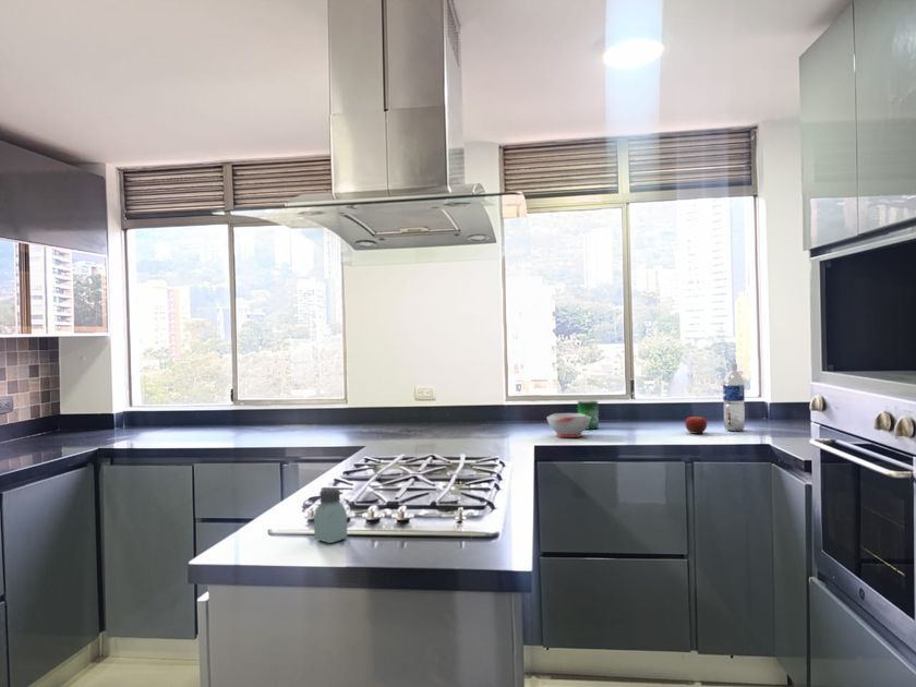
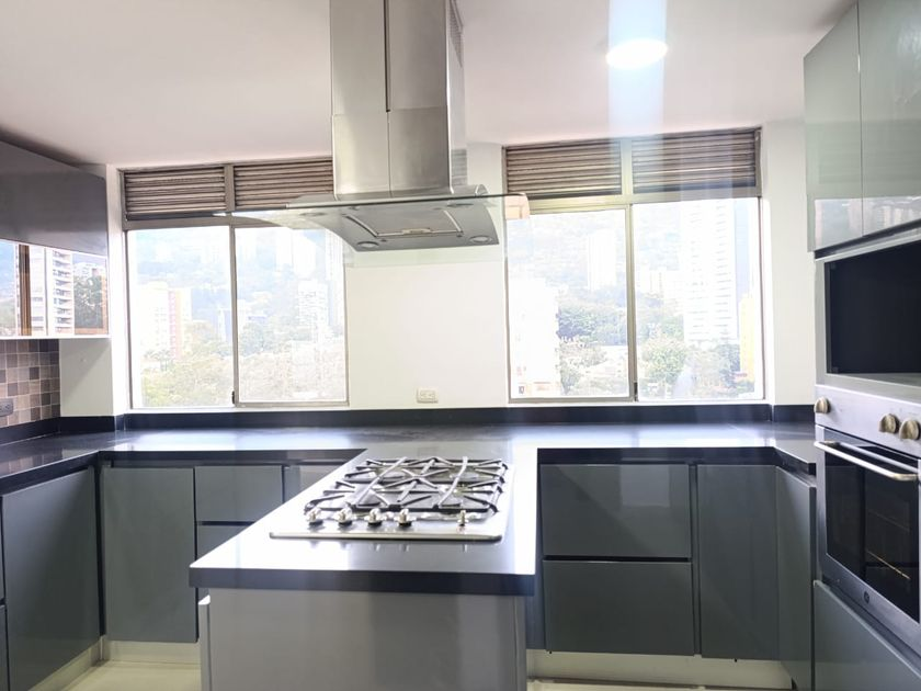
- soup bowl [546,412,591,438]
- saltshaker [313,487,348,544]
- water bottle [722,363,746,432]
- beverage can [577,399,600,430]
- fruit [684,412,708,435]
